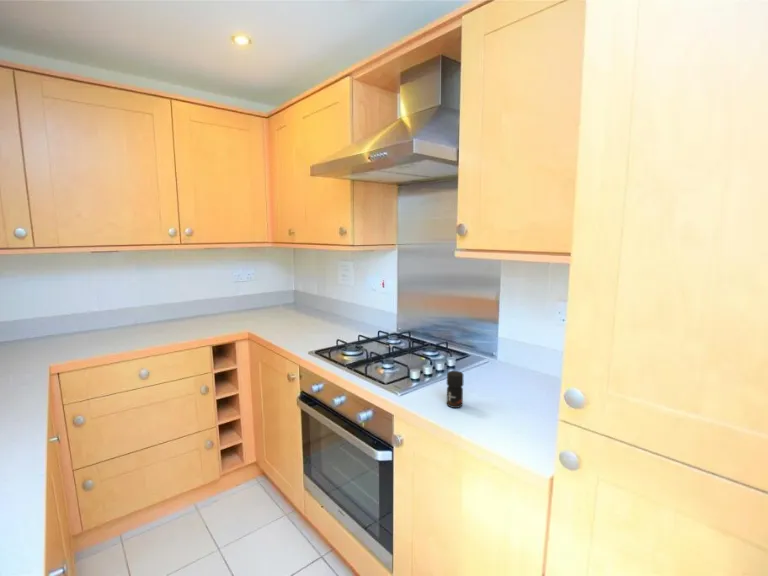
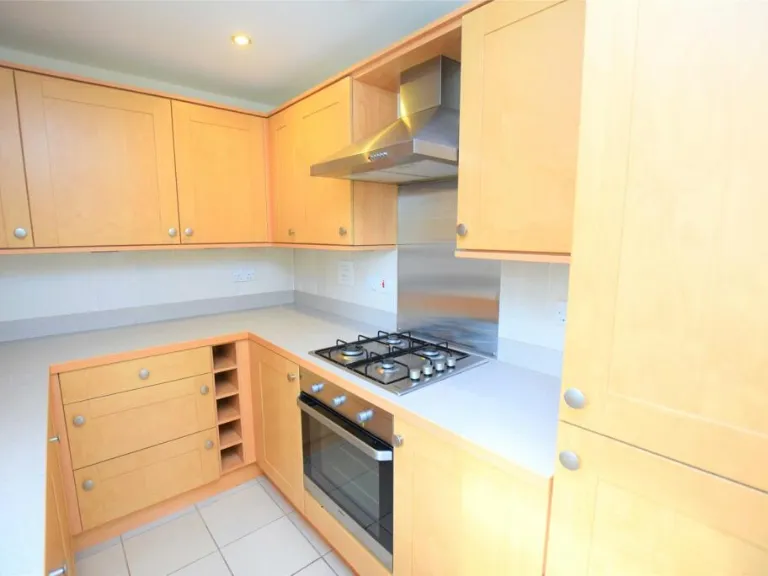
- jar [446,370,464,409]
